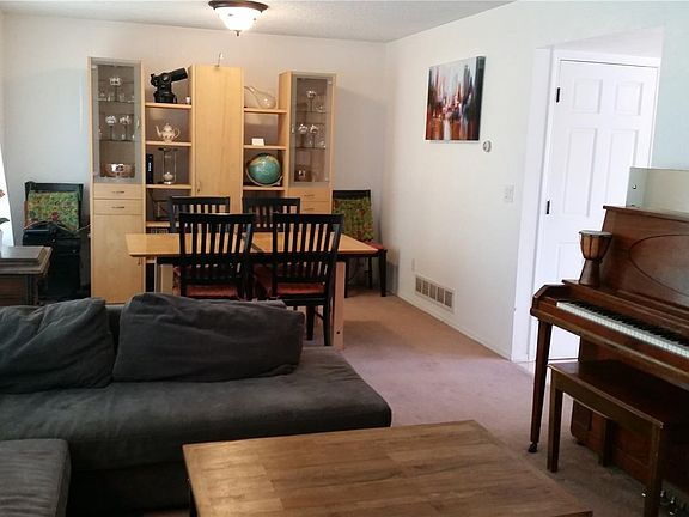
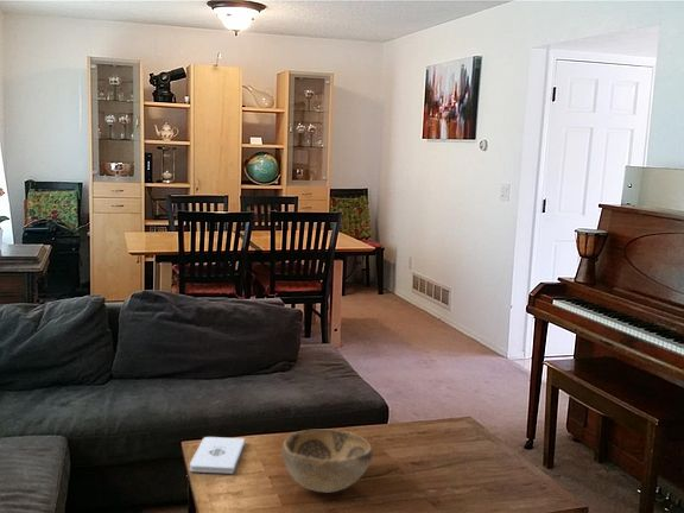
+ notepad [189,436,246,475]
+ decorative bowl [280,429,373,494]
